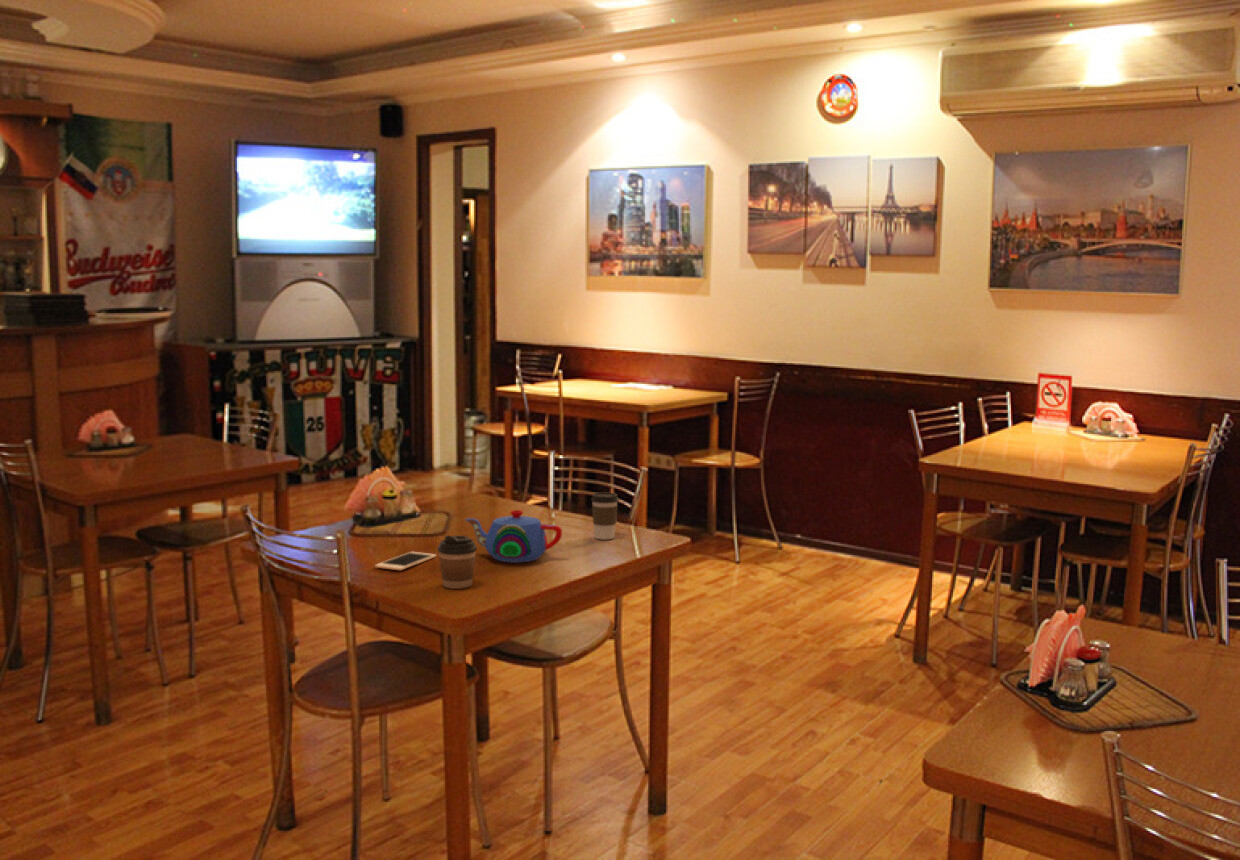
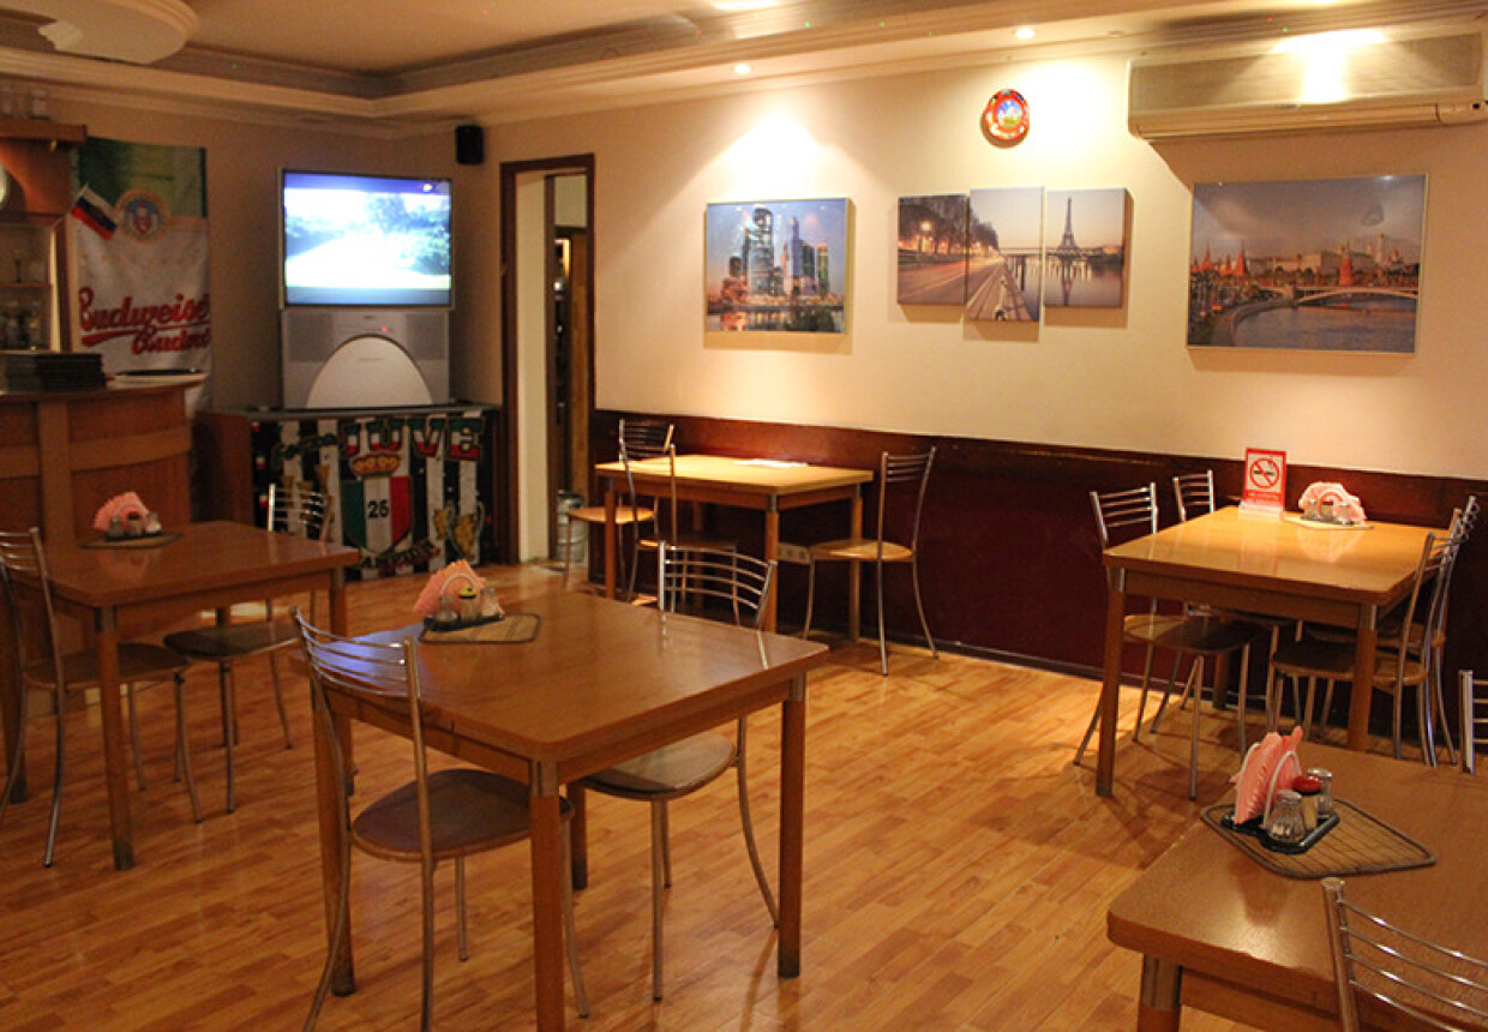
- coffee cup [590,491,619,540]
- teapot [464,509,563,564]
- coffee cup [437,534,478,590]
- cell phone [374,551,437,571]
